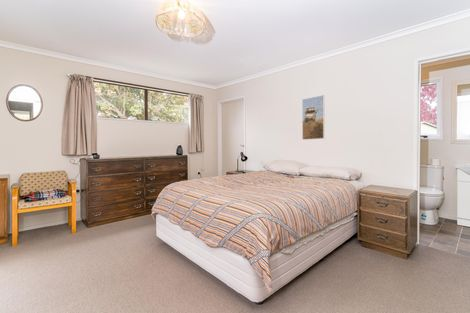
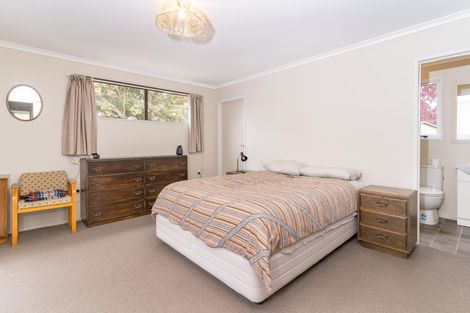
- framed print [301,94,326,141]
